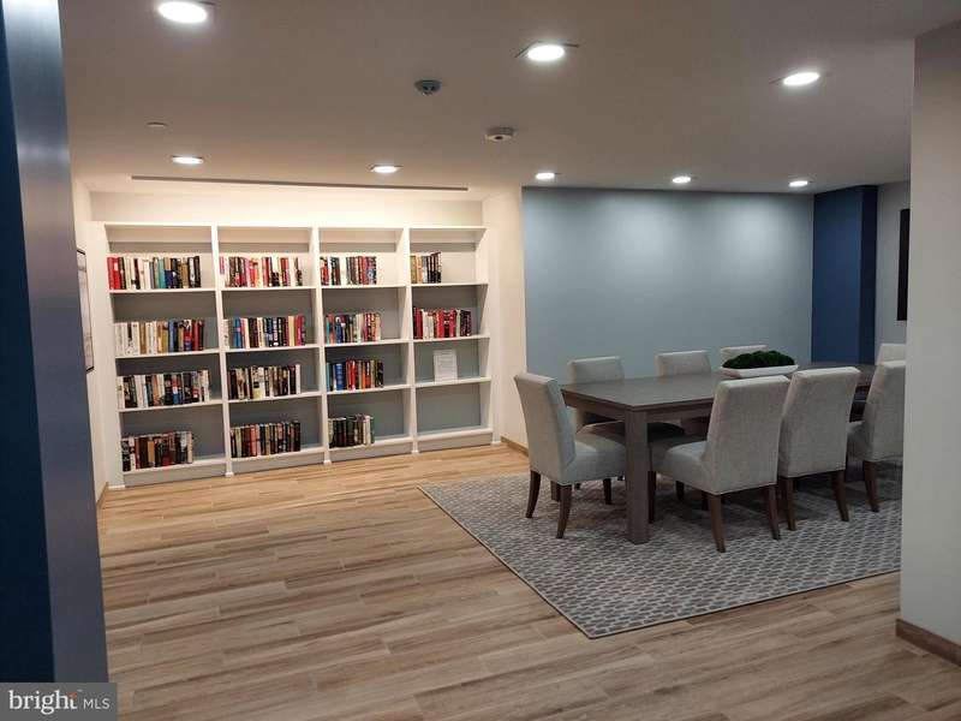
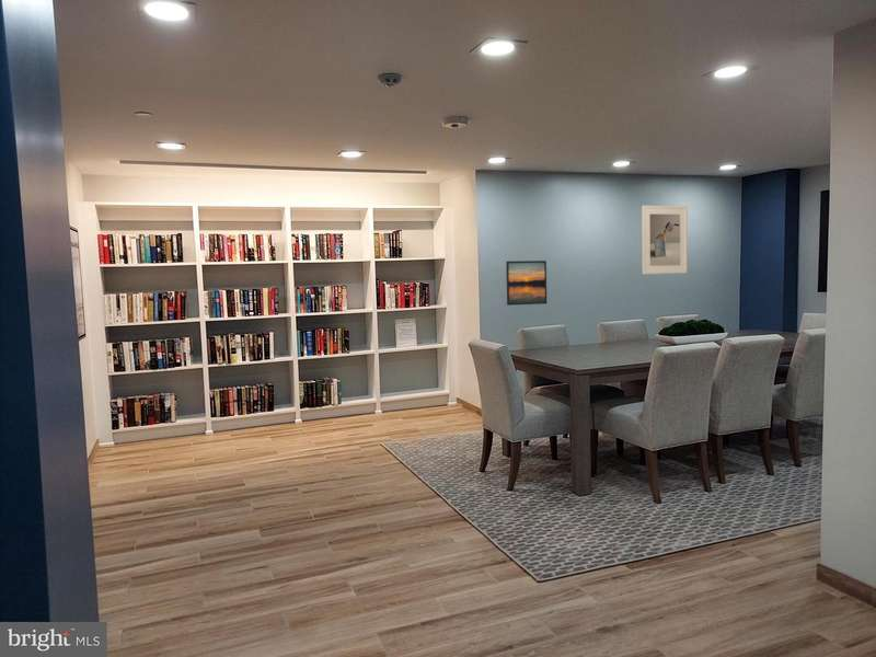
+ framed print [505,260,548,307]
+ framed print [641,205,688,275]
